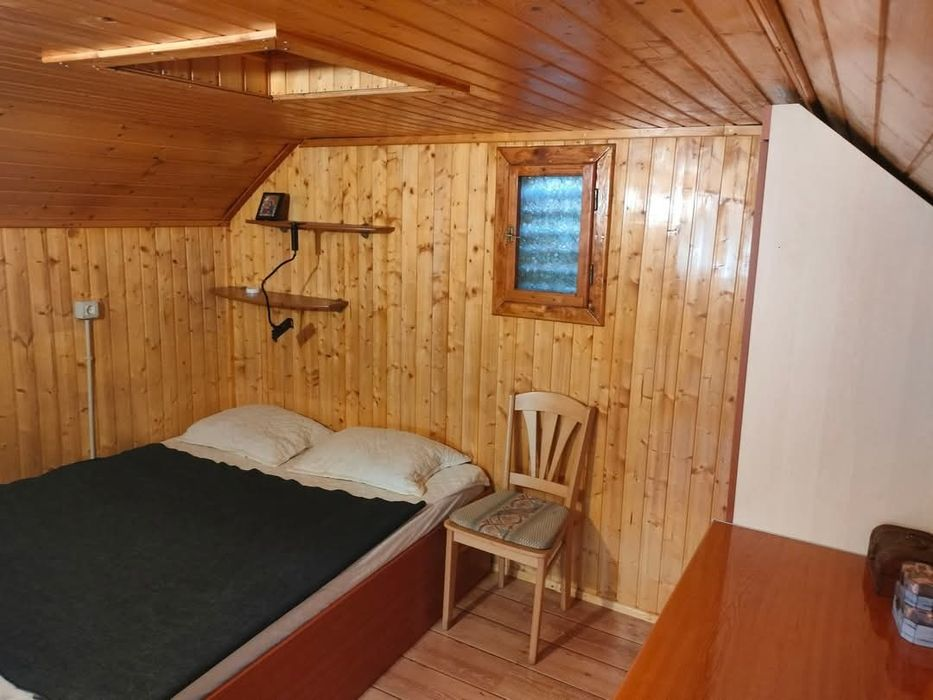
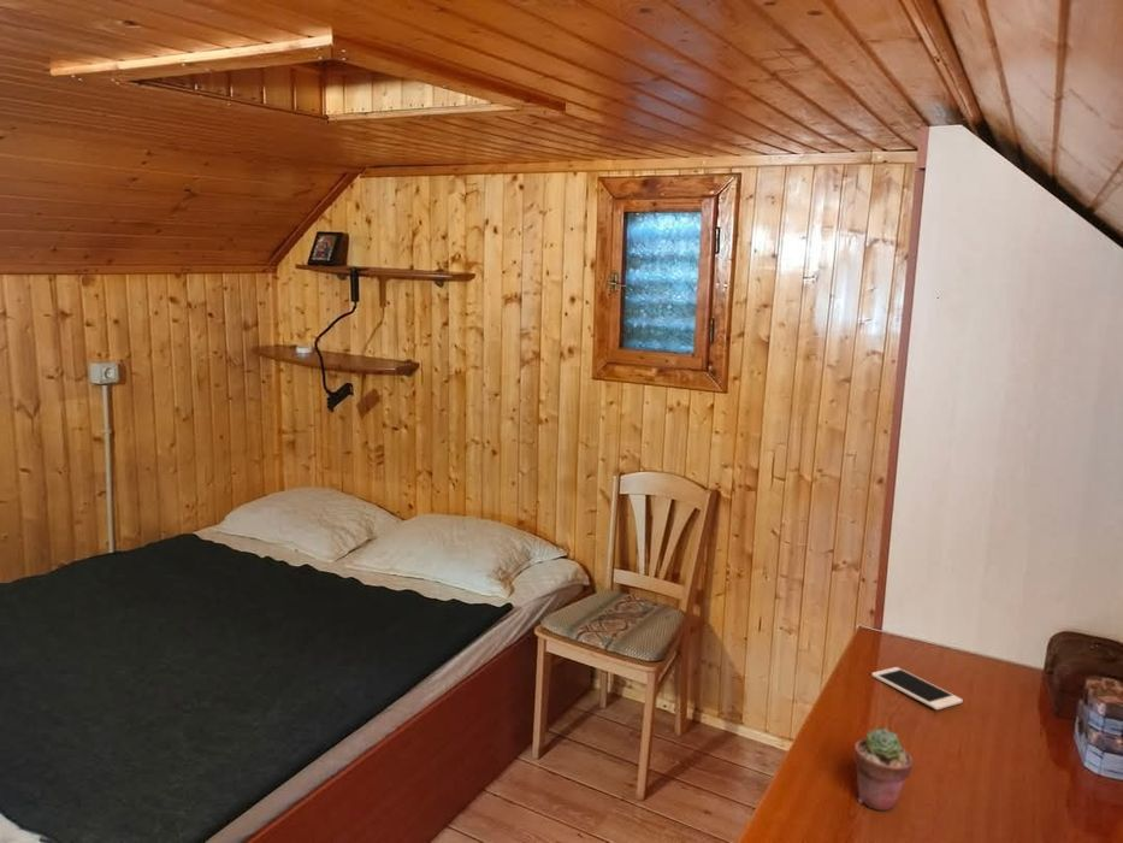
+ cell phone [870,666,964,711]
+ potted succulent [852,727,915,812]
